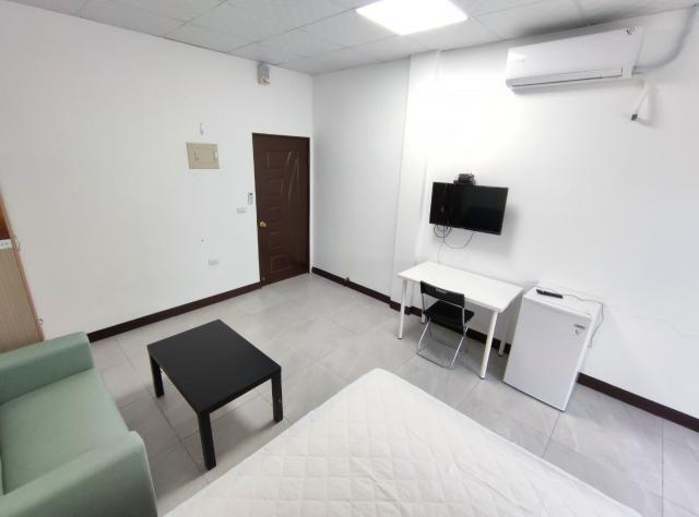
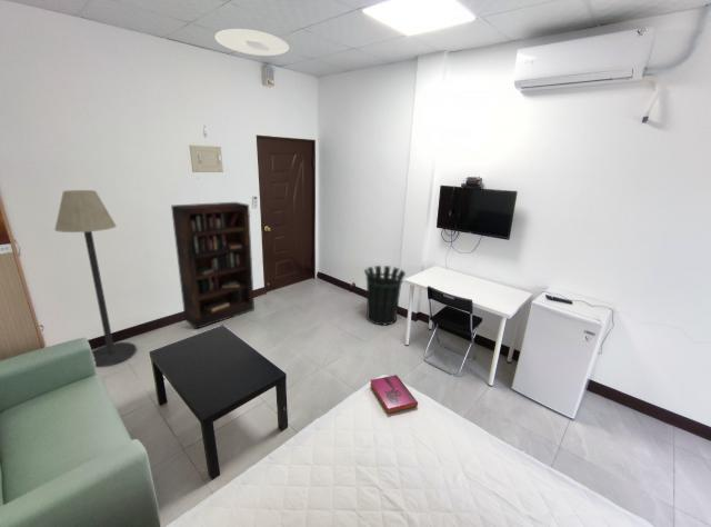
+ ceiling light [214,28,290,57]
+ waste bin [363,265,407,326]
+ floor lamp [53,189,138,368]
+ bookcase [170,201,256,330]
+ hardback book [369,374,419,415]
